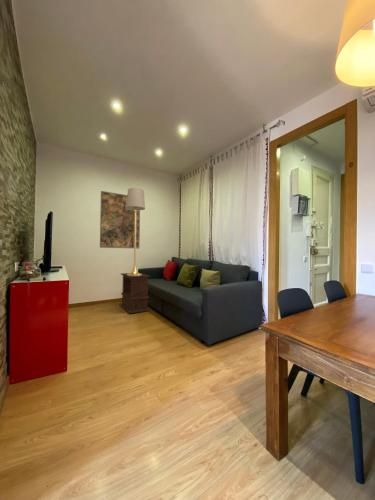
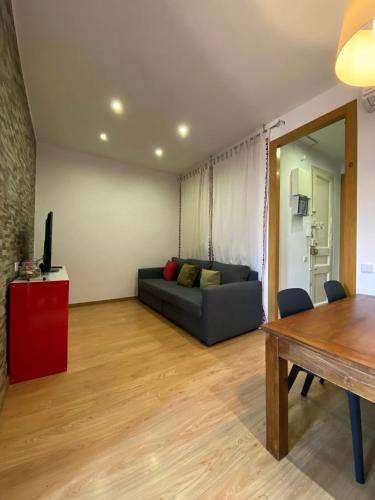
- lamp [126,187,146,276]
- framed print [99,190,141,249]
- side table [118,272,152,315]
